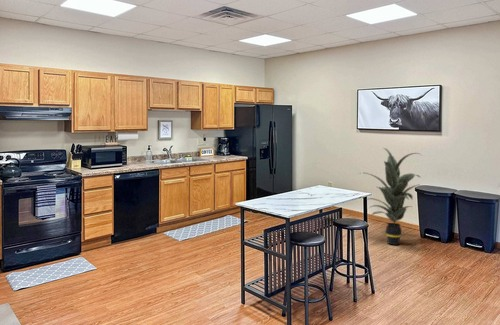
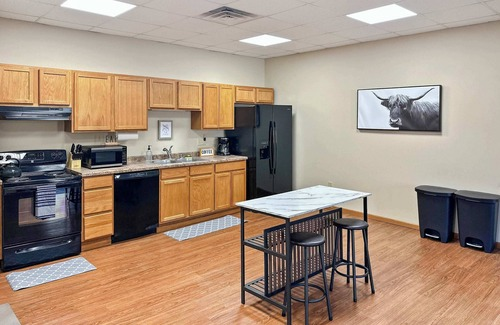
- indoor plant [357,147,422,246]
